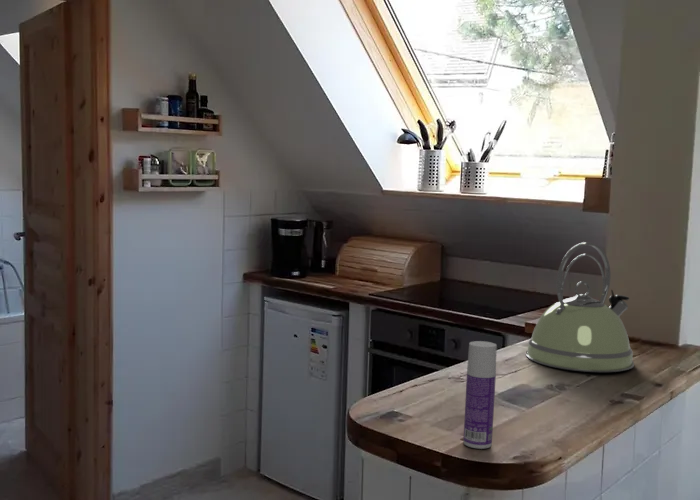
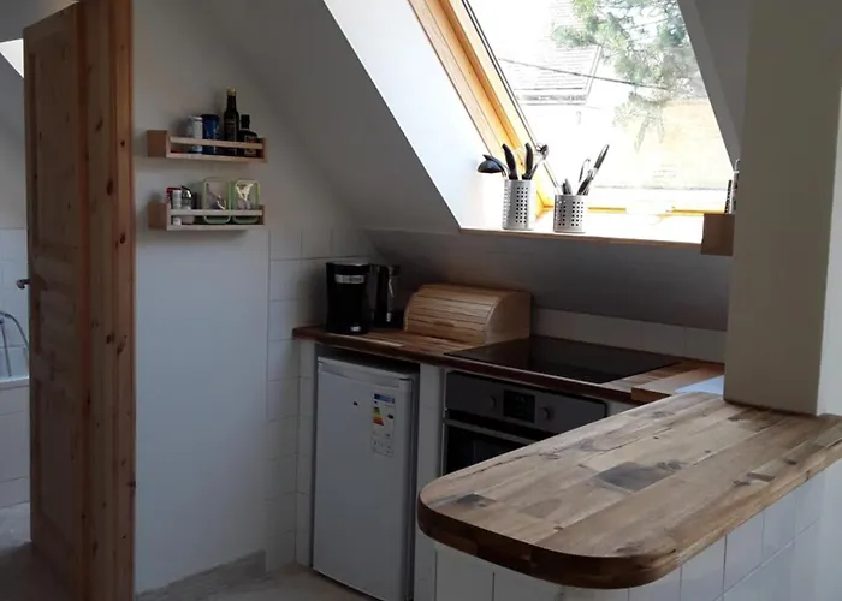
- bottle [462,340,498,450]
- kettle [525,241,635,373]
